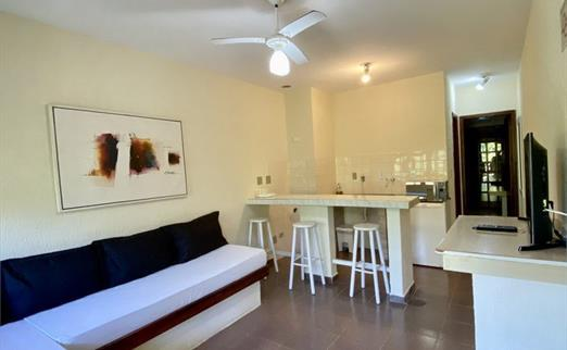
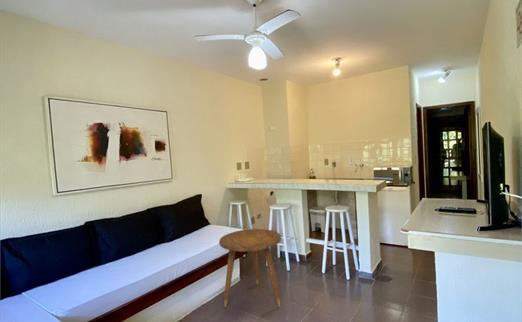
+ side table [218,228,282,308]
